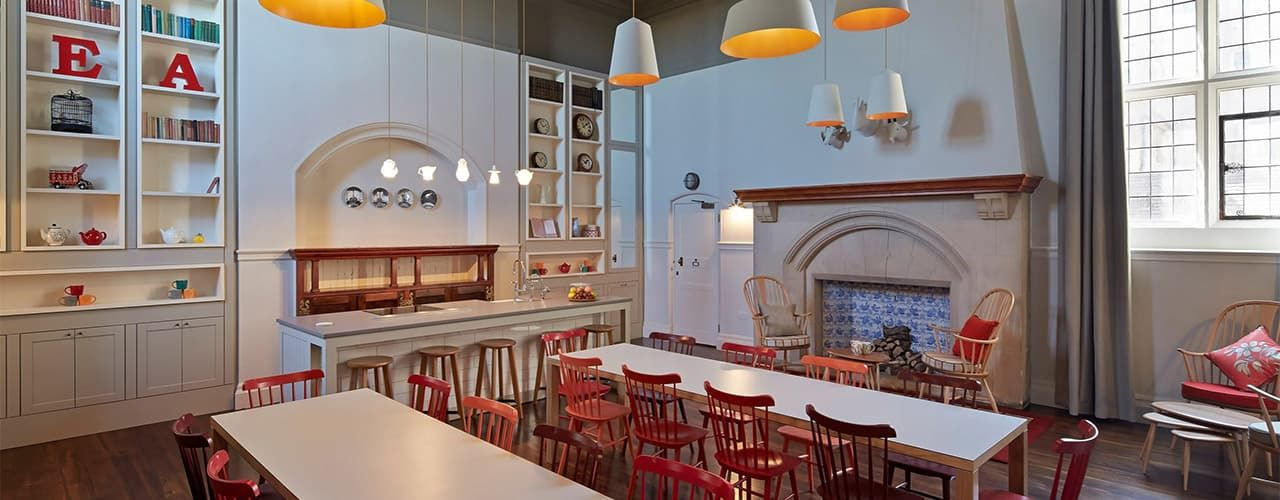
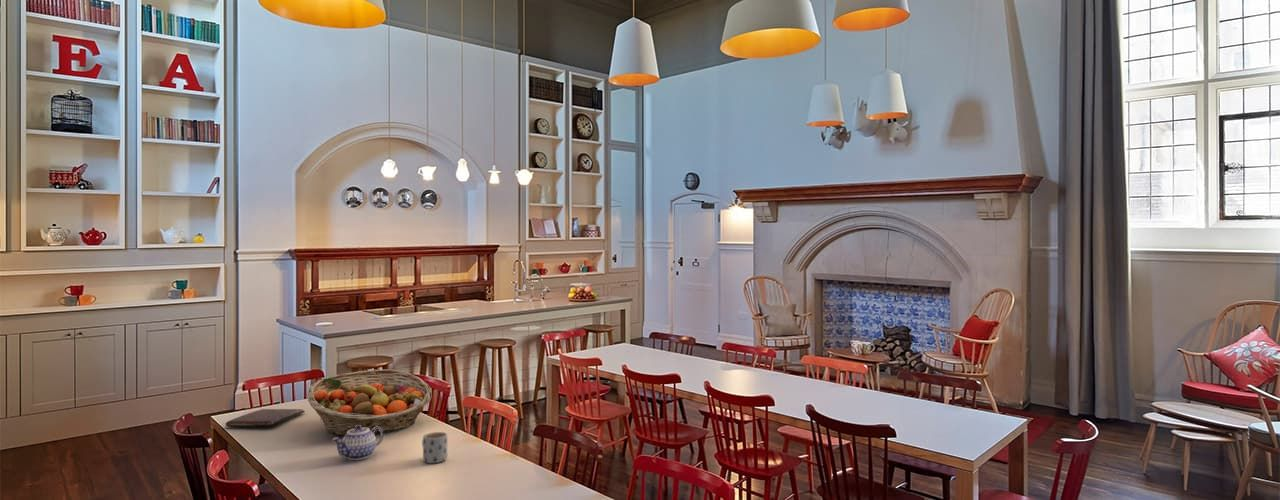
+ book [225,408,306,428]
+ fruit basket [307,369,433,436]
+ mug [421,431,448,464]
+ teapot [331,425,384,461]
